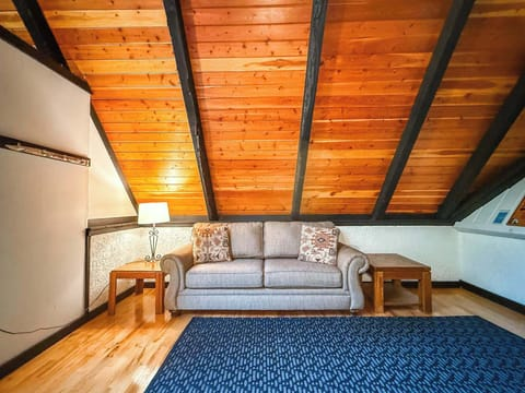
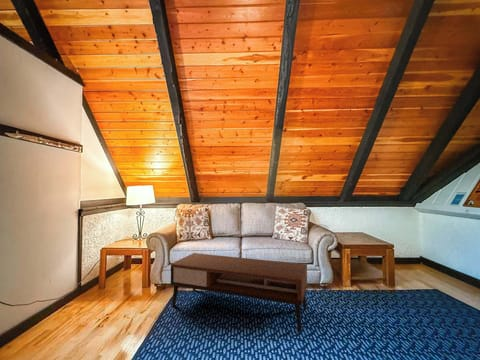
+ coffee table [170,252,308,332]
